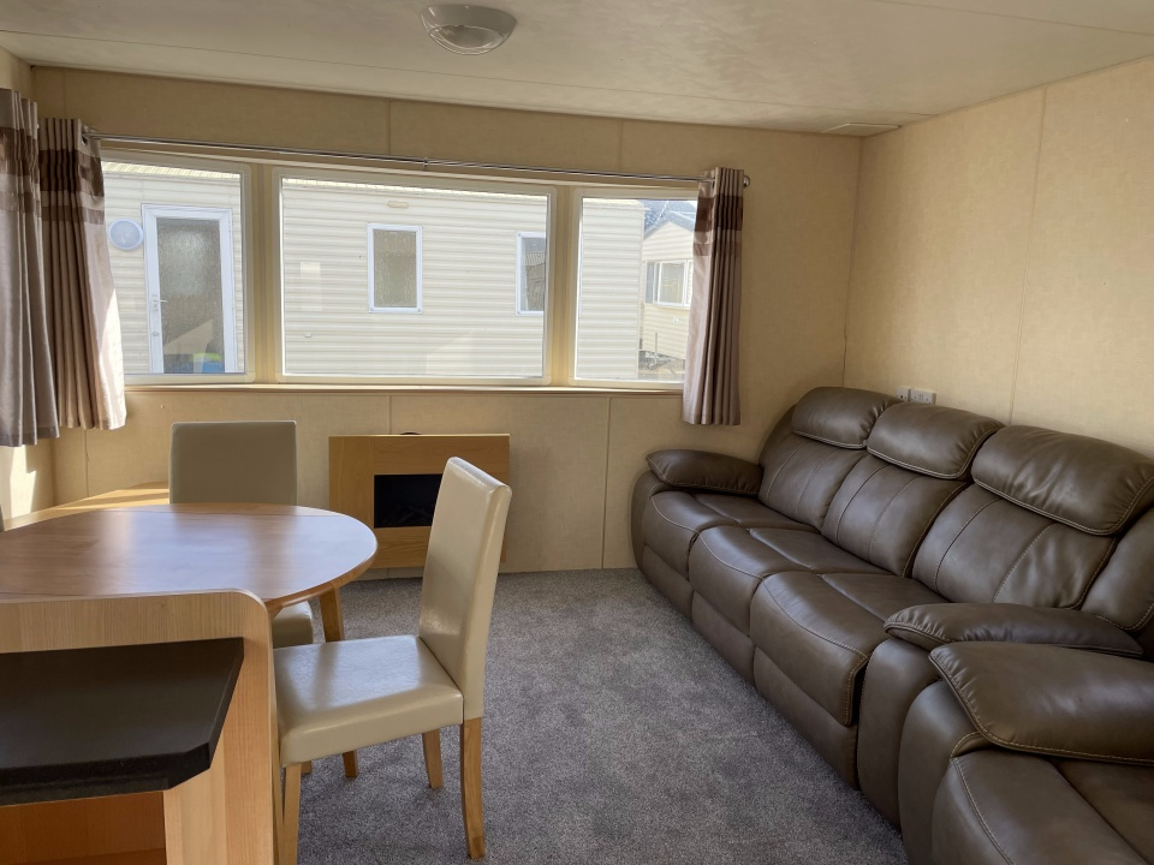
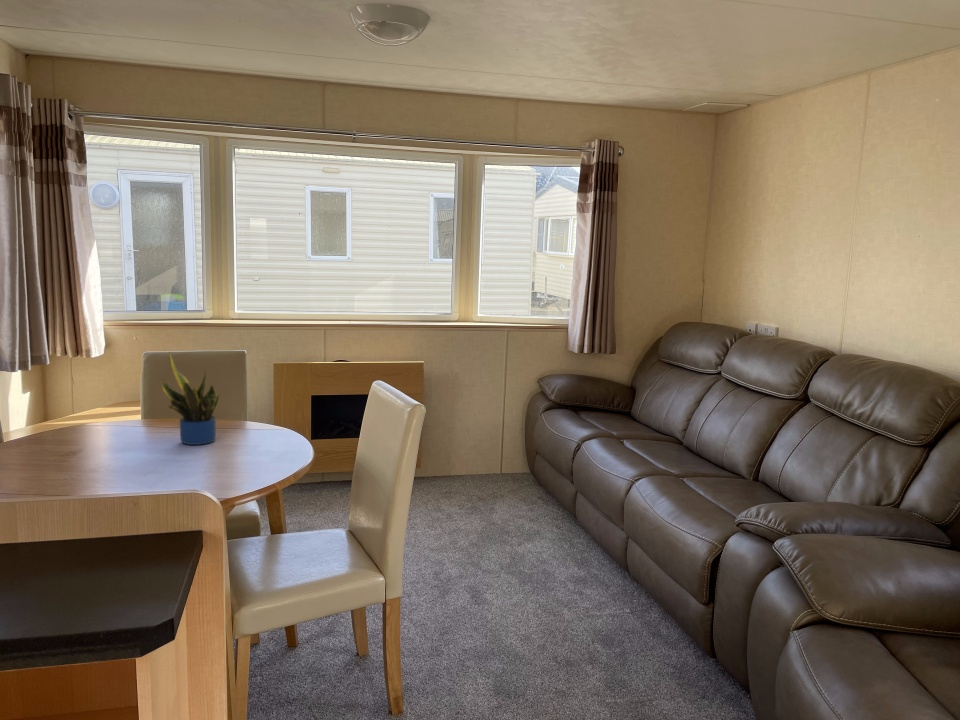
+ potted plant [161,350,220,446]
